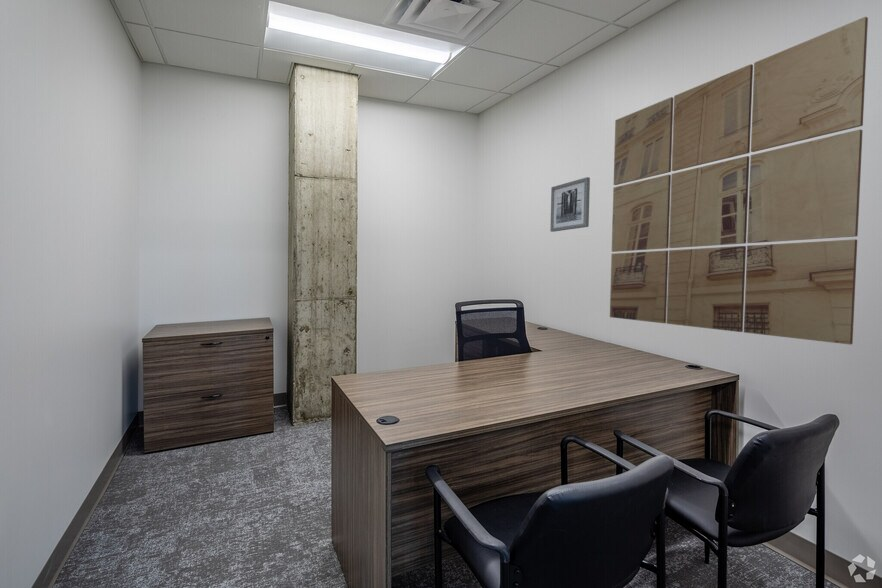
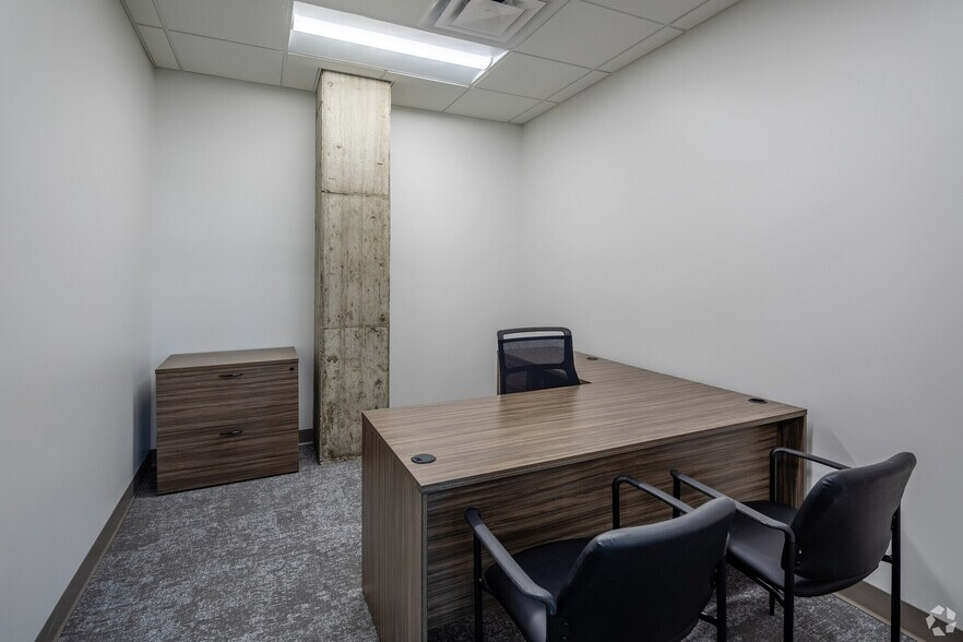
- wall art [550,176,591,233]
- wall art [609,16,869,345]
